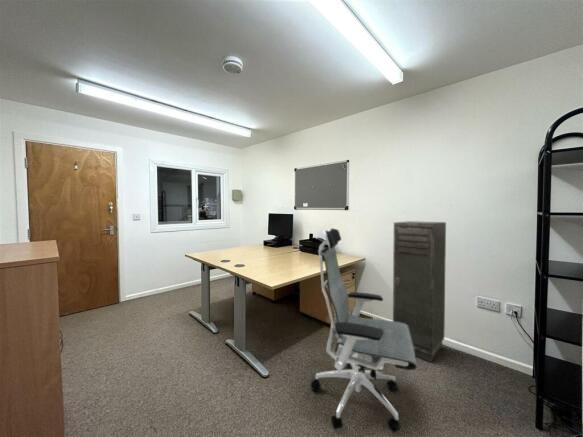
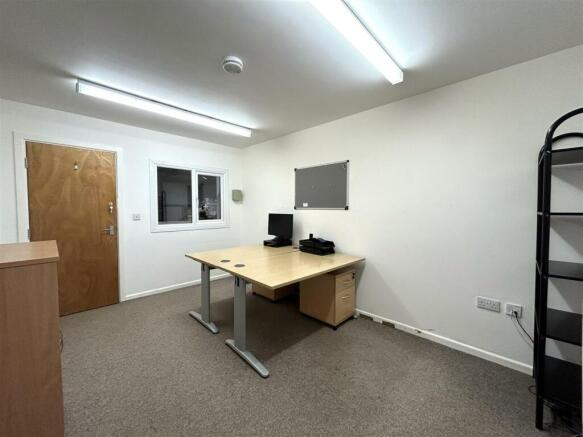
- office chair [310,227,418,433]
- storage cabinet [392,220,447,363]
